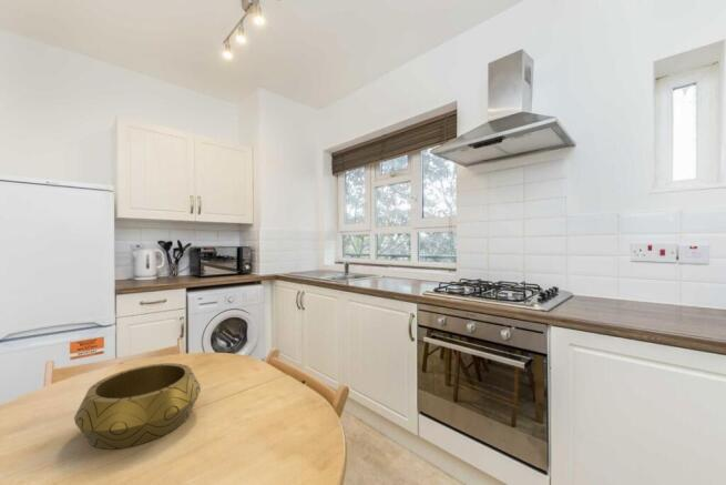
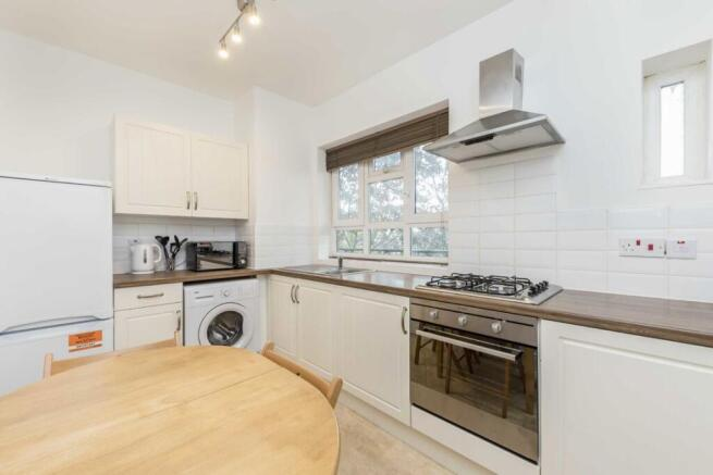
- decorative bowl [73,362,202,451]
